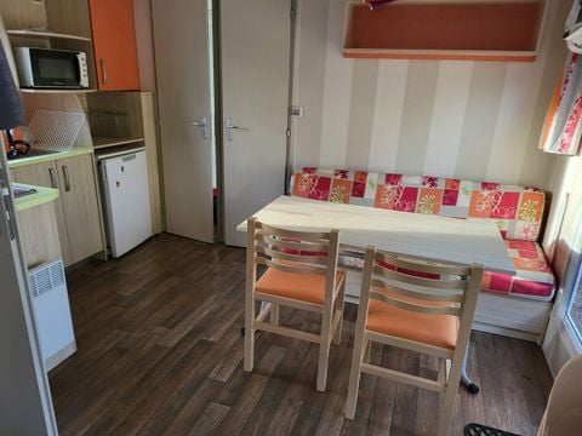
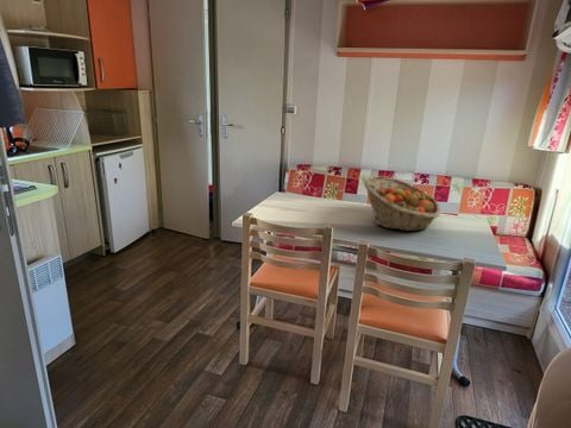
+ fruit basket [363,175,441,232]
